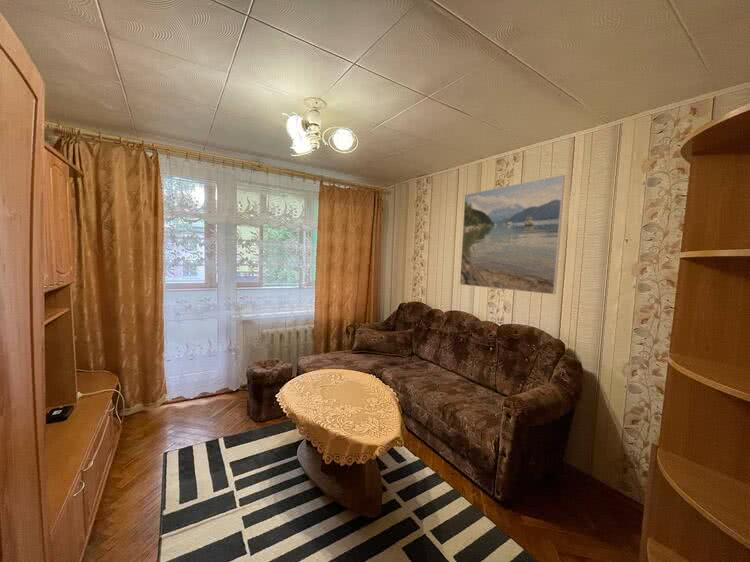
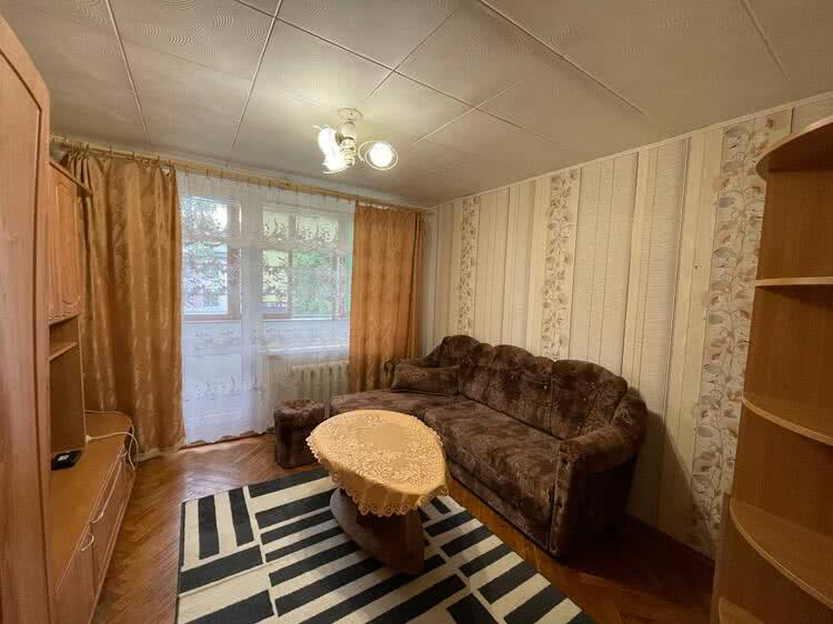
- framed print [459,174,566,296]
